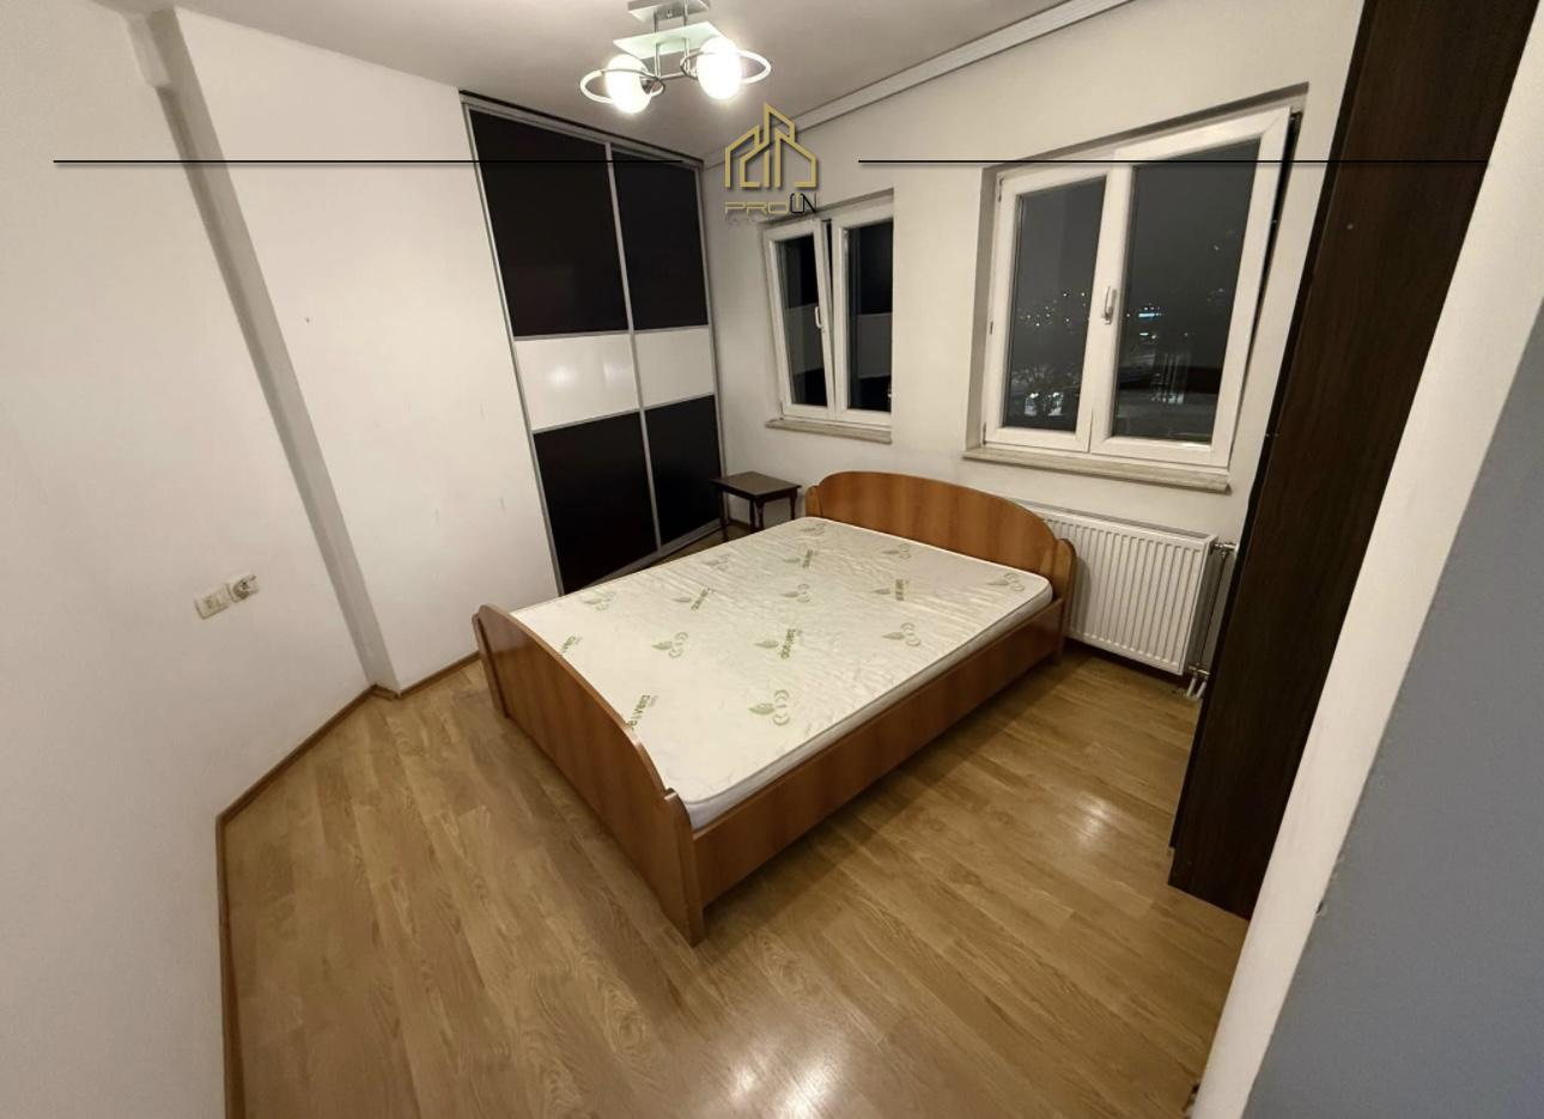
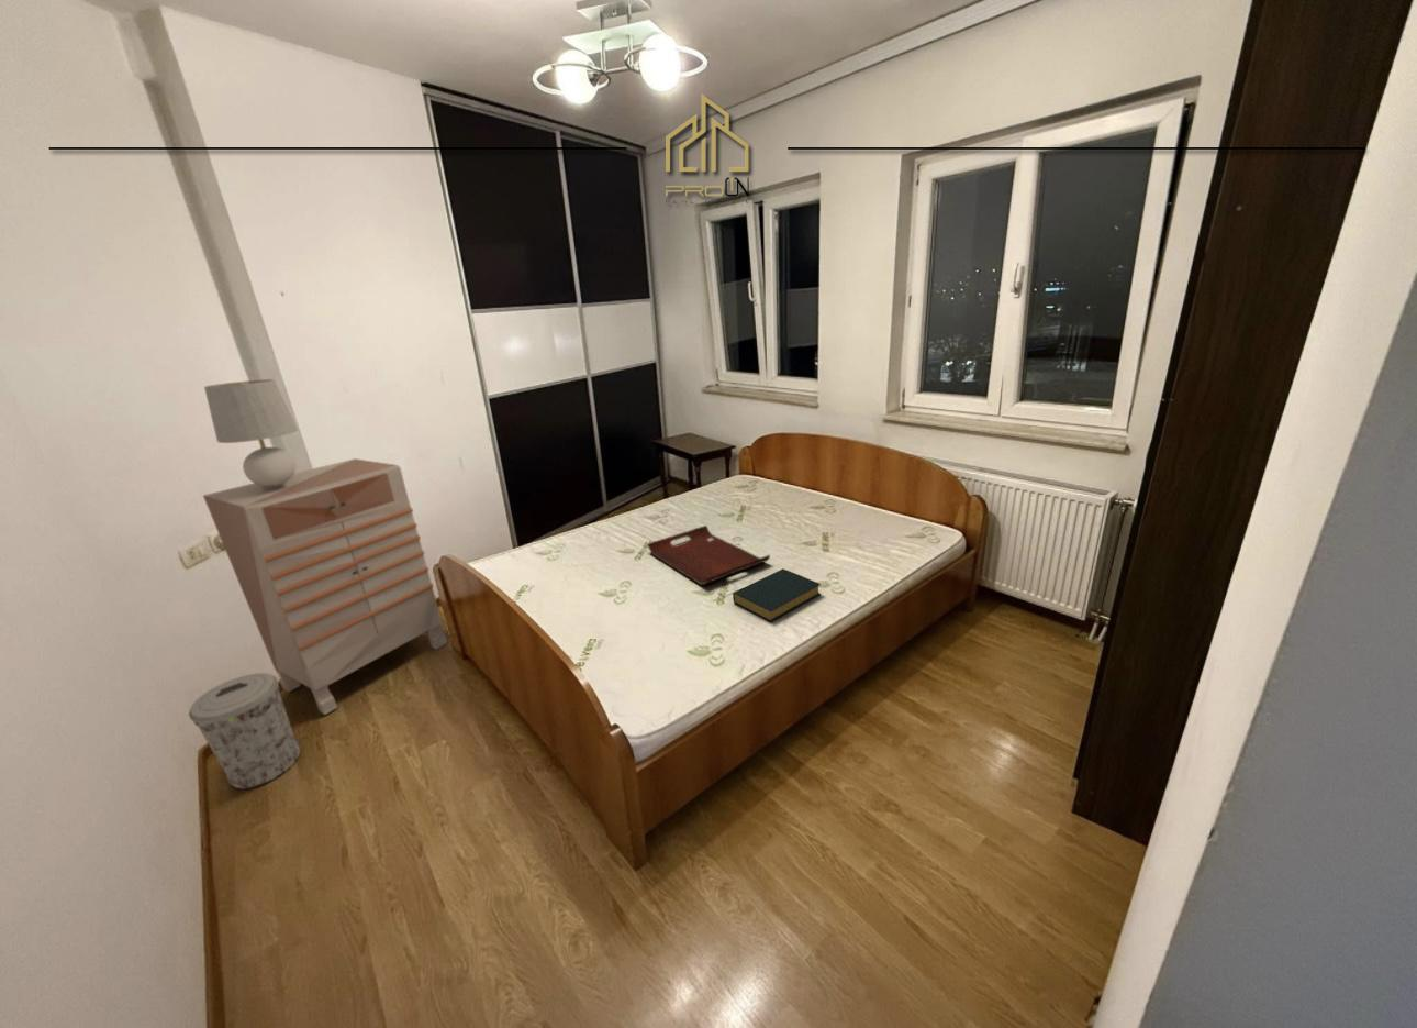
+ hardback book [732,567,822,622]
+ serving tray [647,524,771,586]
+ trash can [188,671,301,789]
+ table lamp [204,379,299,491]
+ dresser [202,458,448,715]
